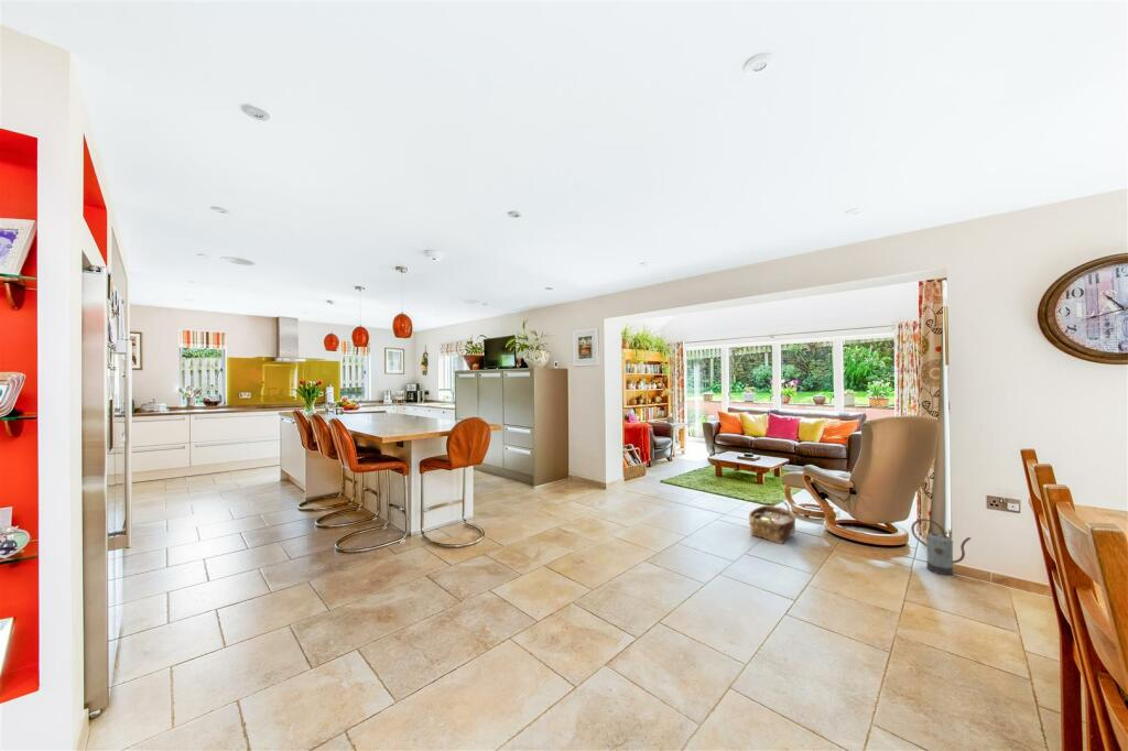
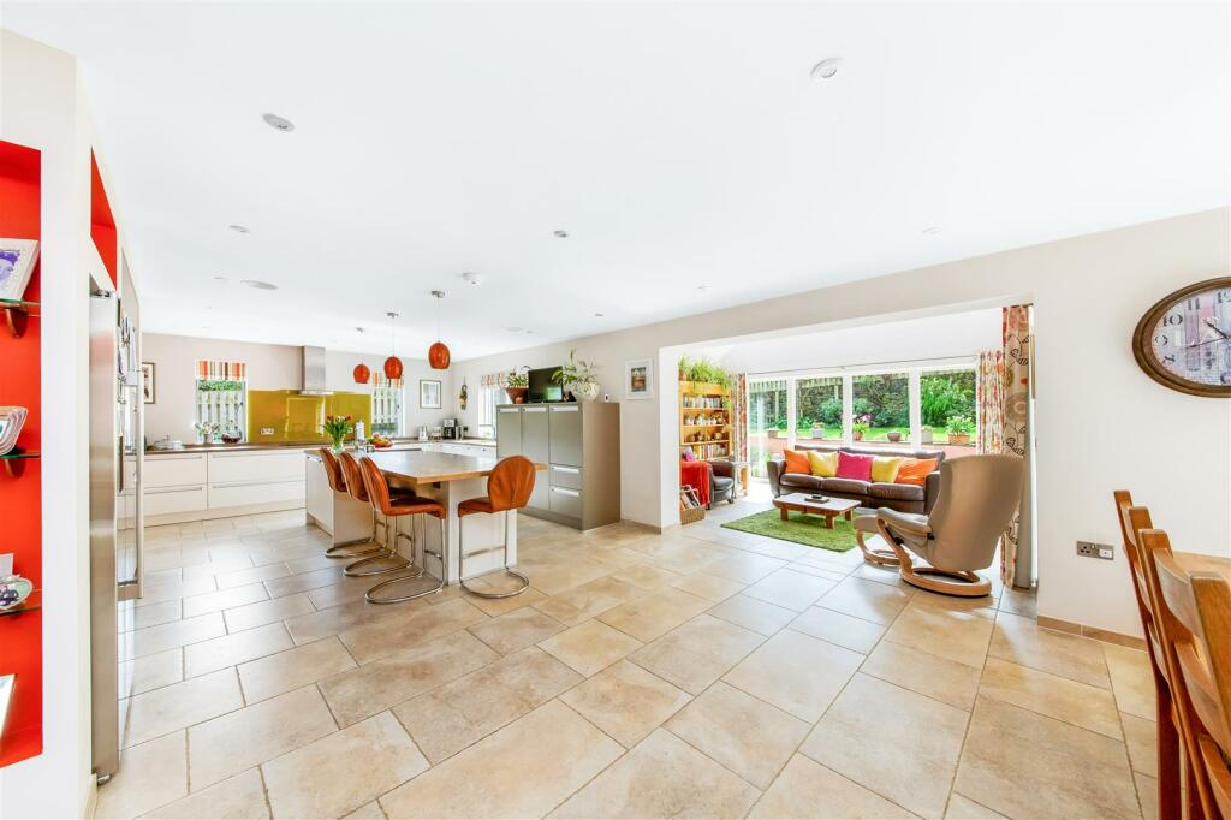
- watering can [910,518,972,577]
- woven basket [748,499,796,545]
